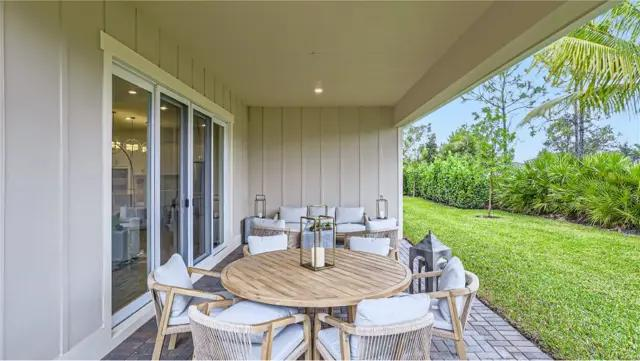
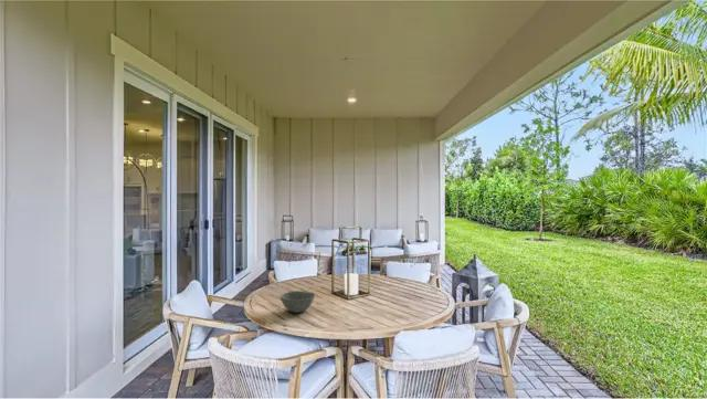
+ bowl [279,290,316,314]
